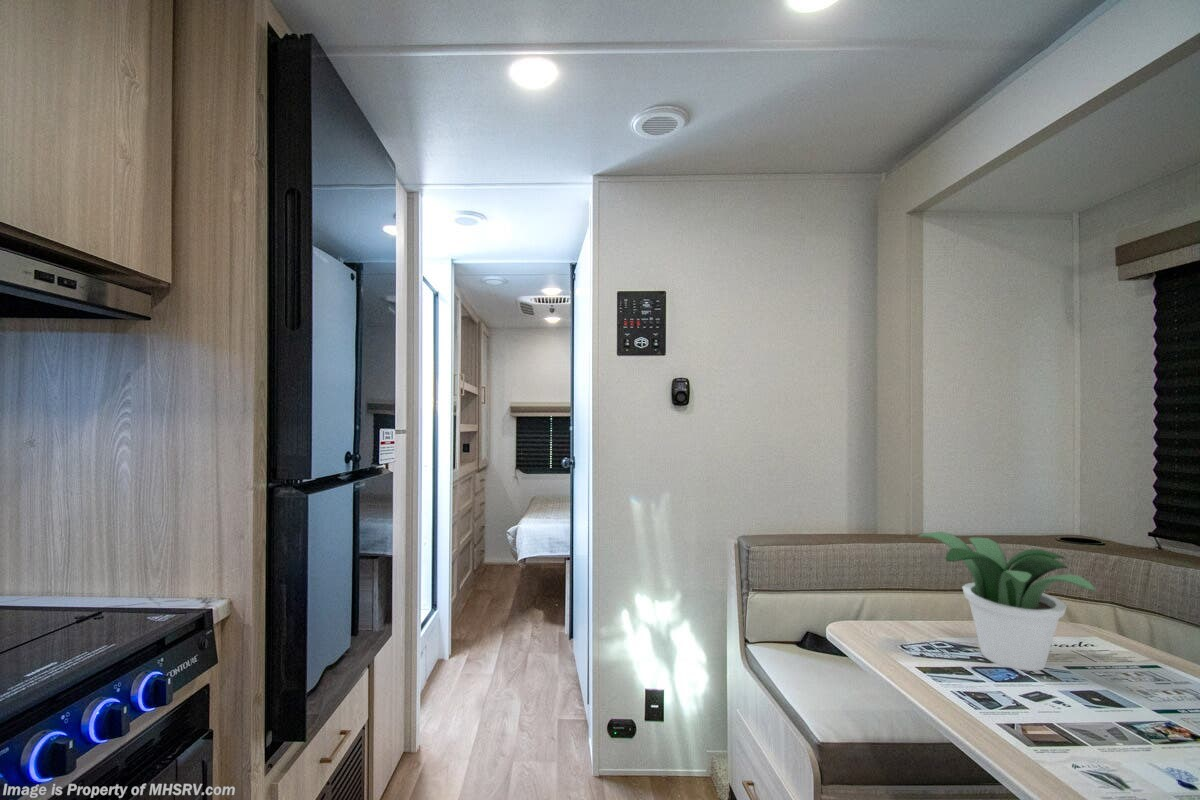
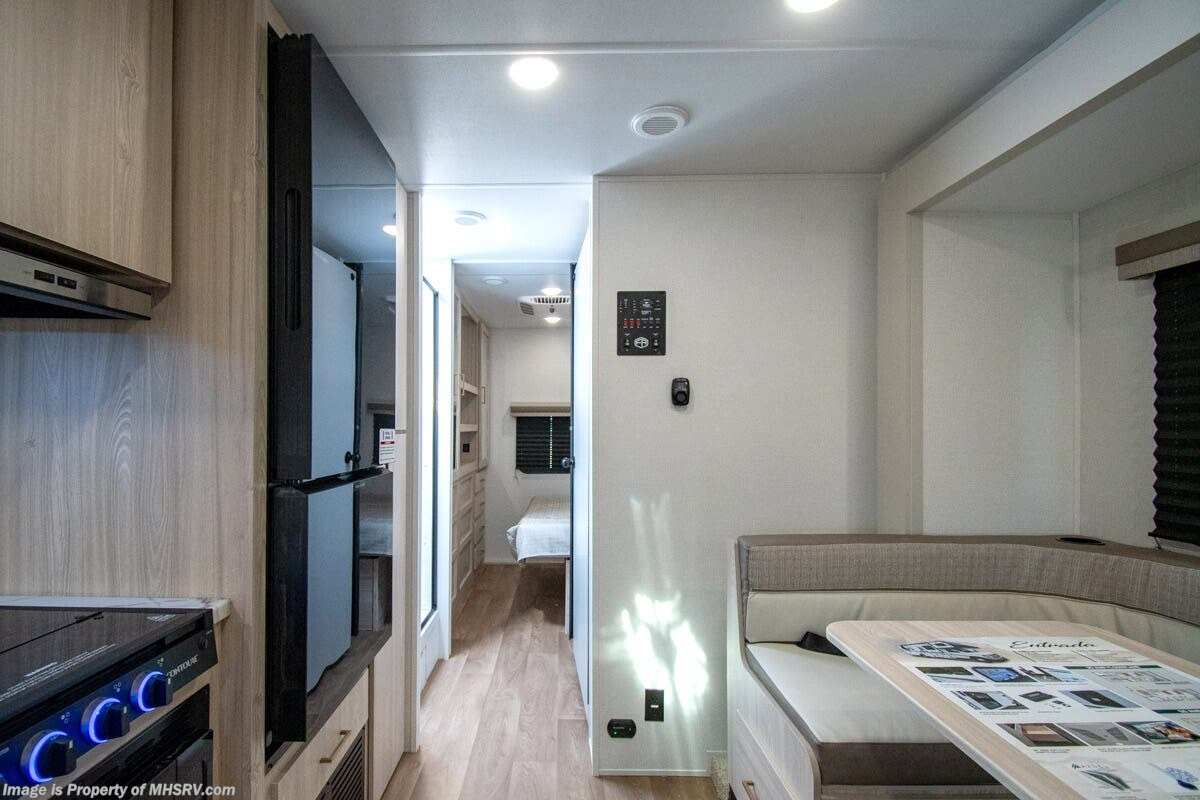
- potted plant [916,531,1097,672]
